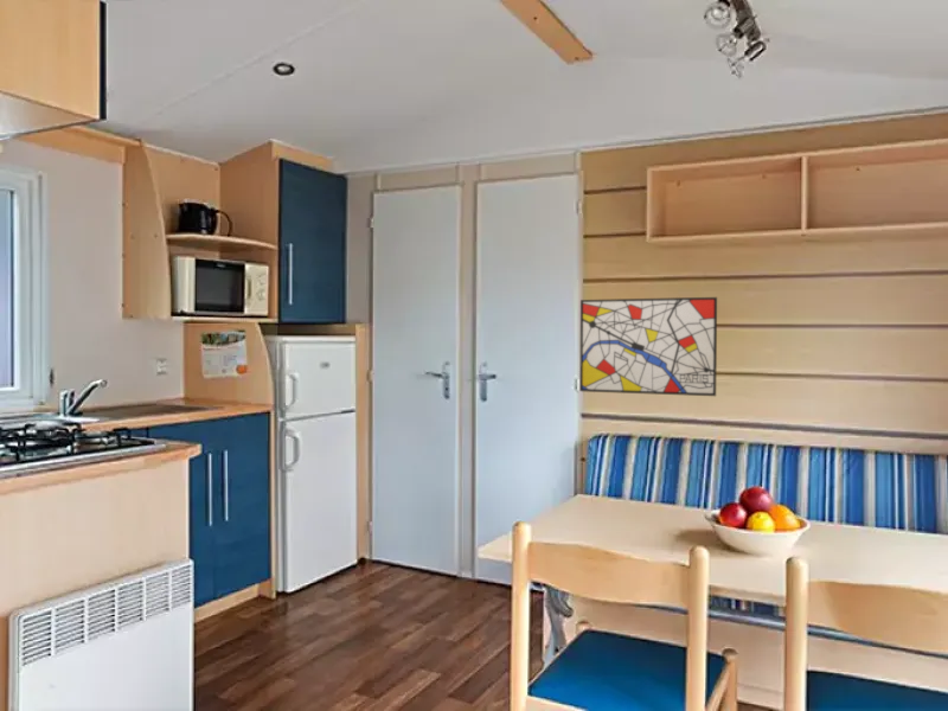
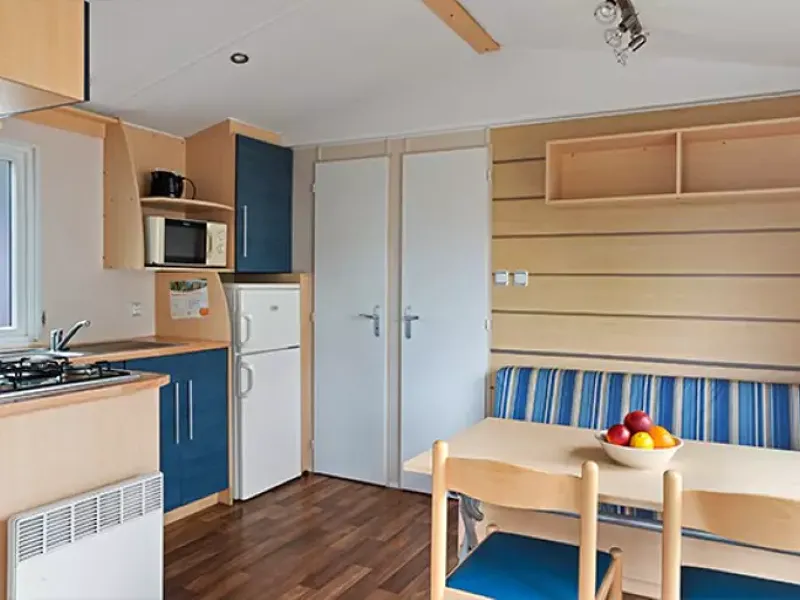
- wall art [578,296,718,397]
